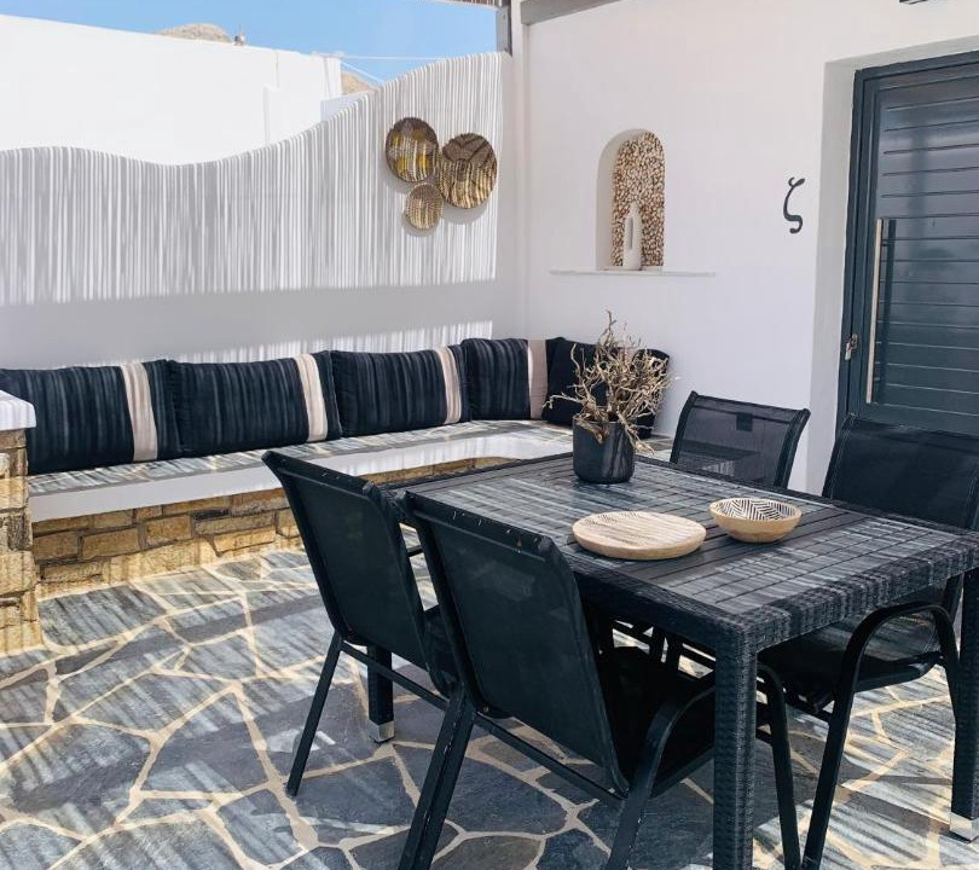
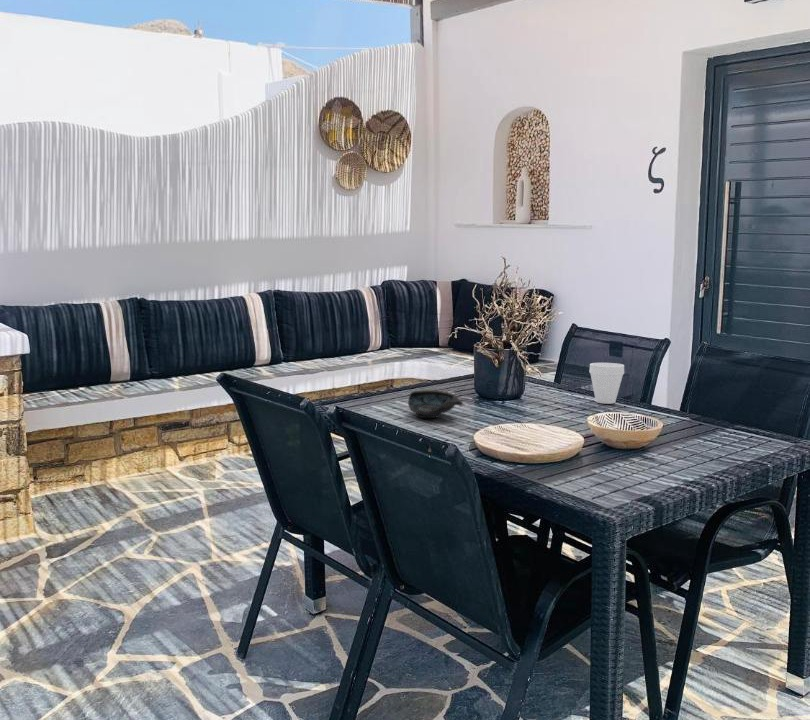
+ ceramic bowl [407,389,464,419]
+ cup [588,362,625,405]
